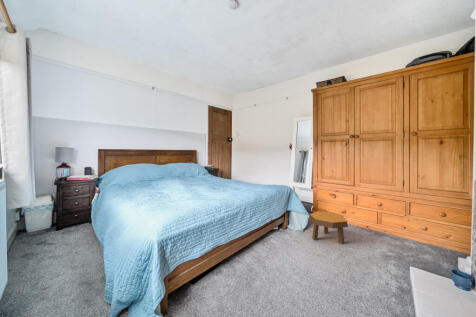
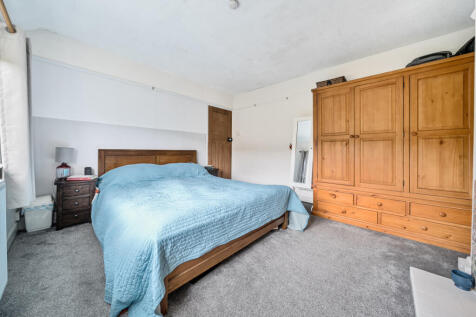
- footstool [308,211,349,245]
